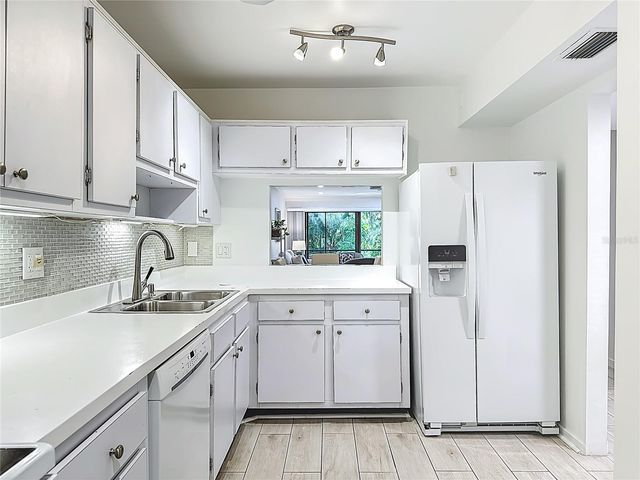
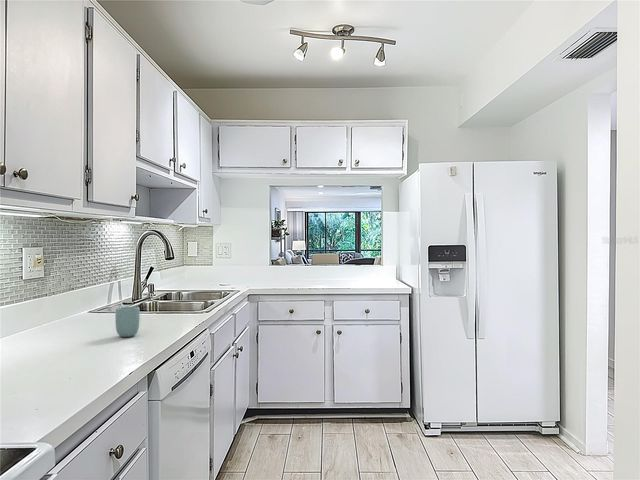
+ cup [114,306,141,338]
